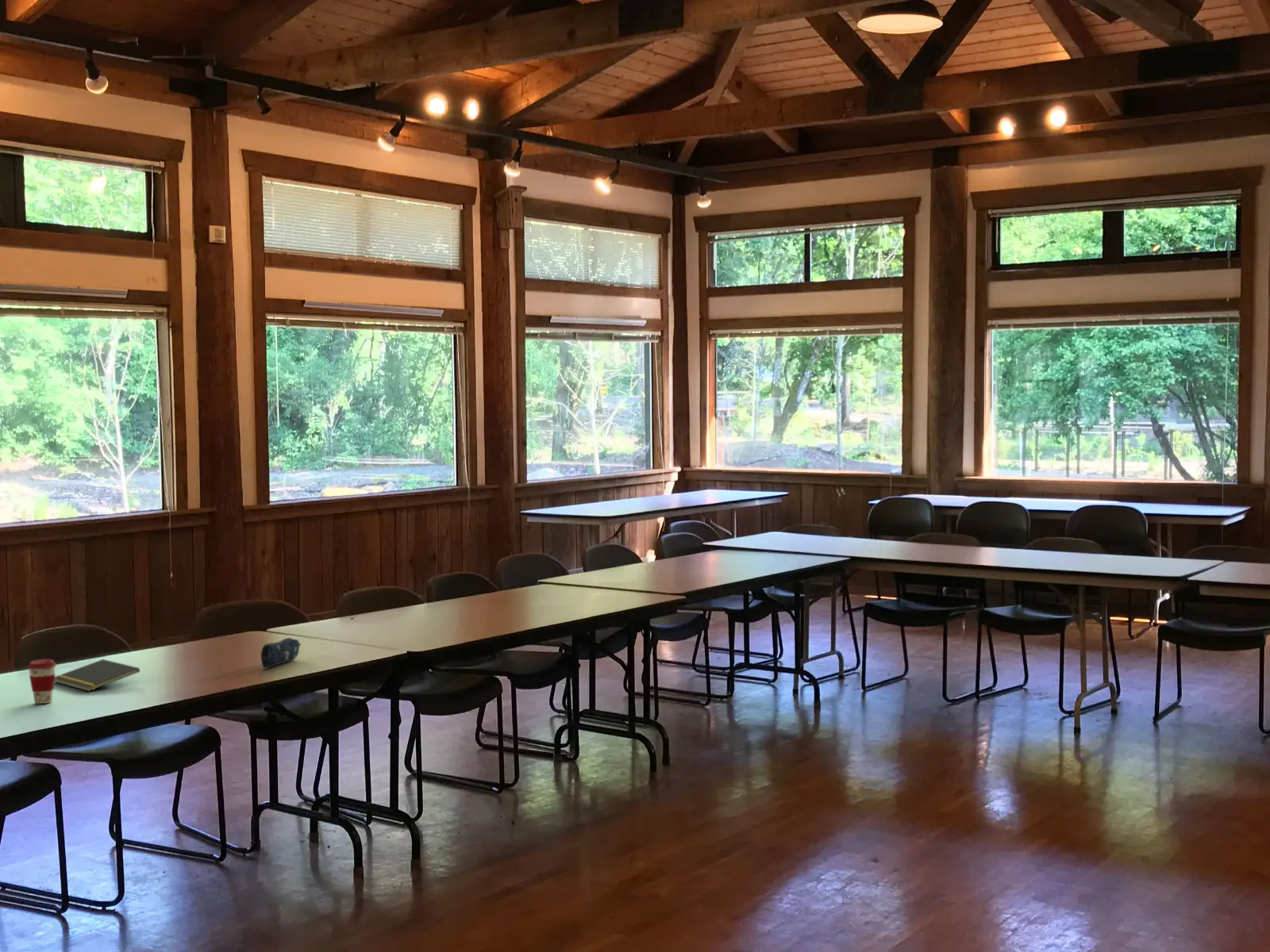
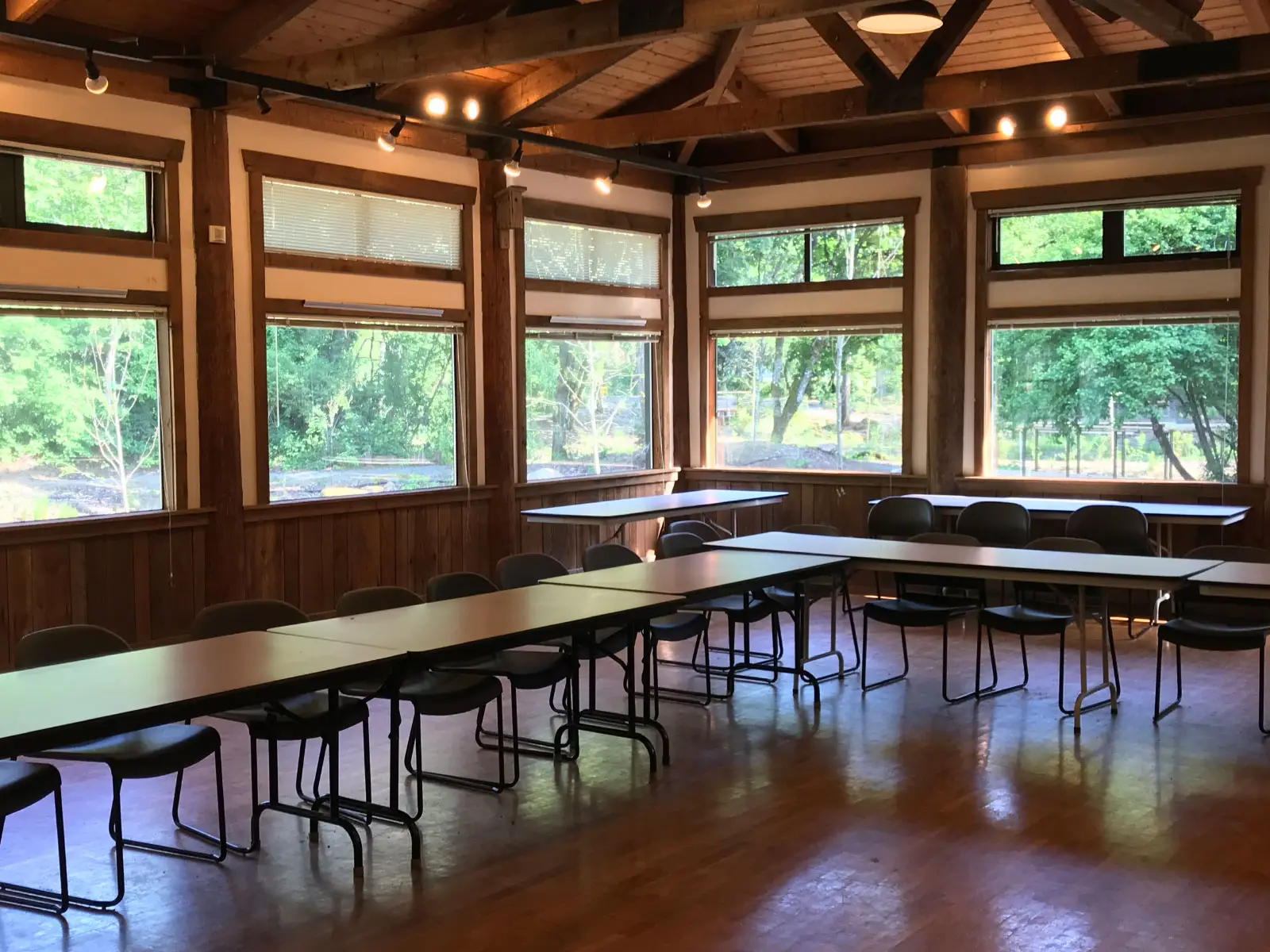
- coffee cup [27,658,57,704]
- notepad [55,658,140,693]
- pencil case [260,637,302,668]
